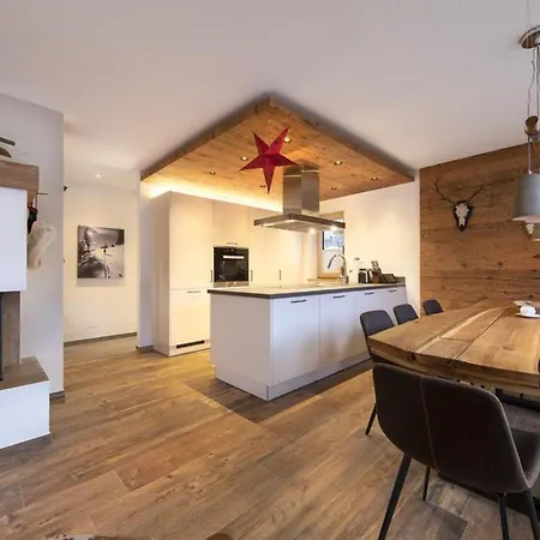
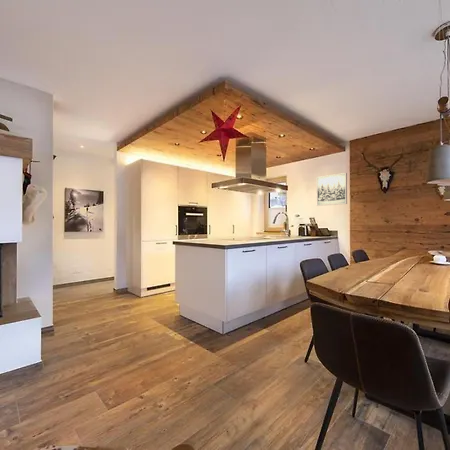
+ wall art [315,172,348,207]
